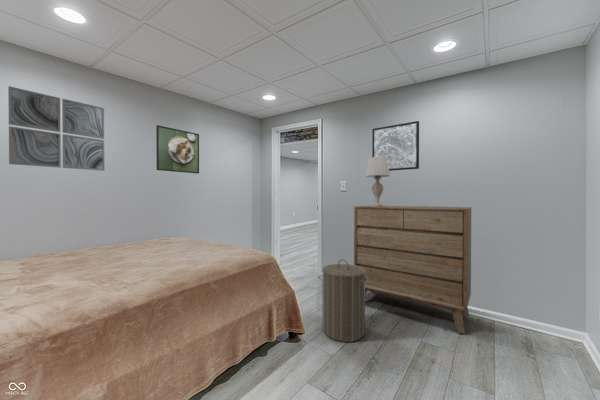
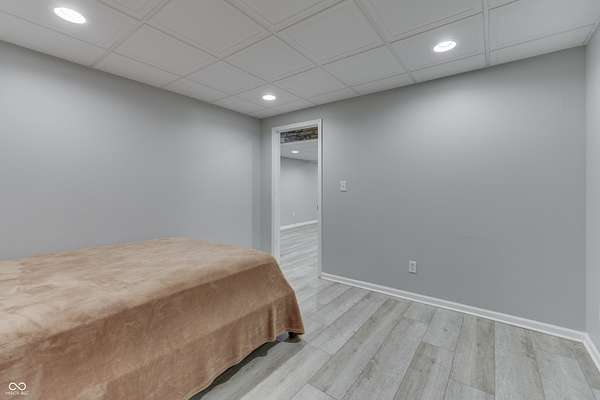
- dresser [353,204,472,334]
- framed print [155,124,200,175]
- laundry hamper [321,258,368,343]
- table lamp [365,157,391,207]
- wall art [371,120,420,172]
- wall art [7,85,105,172]
